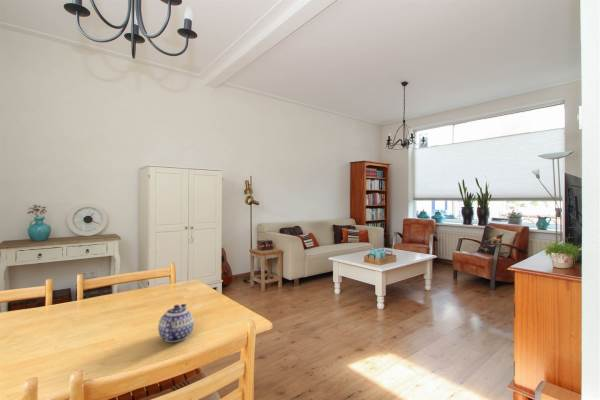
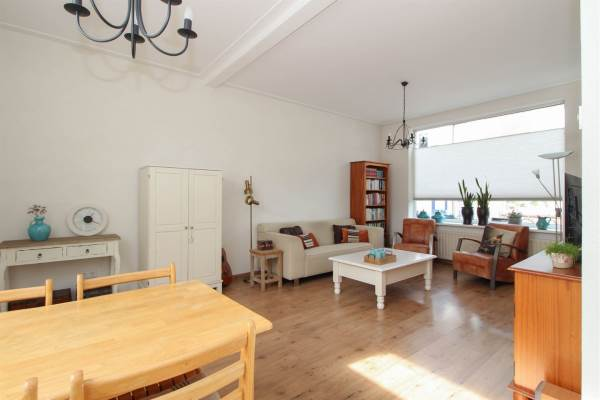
- teapot [157,303,195,343]
